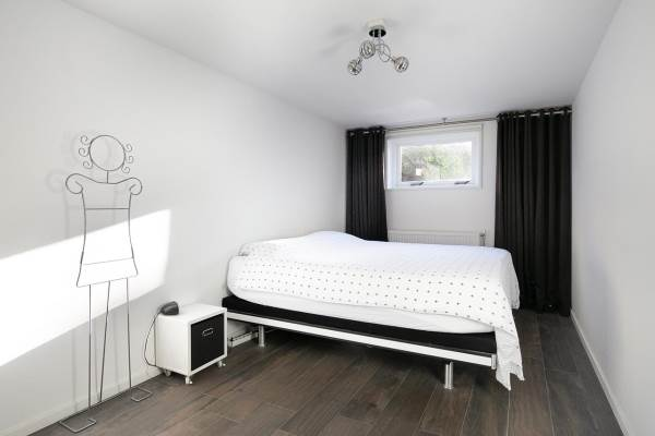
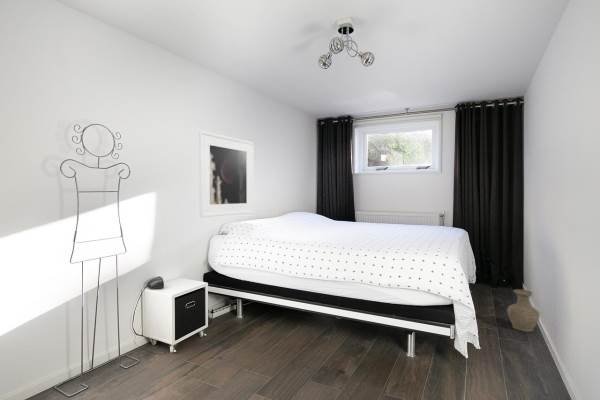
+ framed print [198,130,254,218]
+ vase [506,289,541,333]
